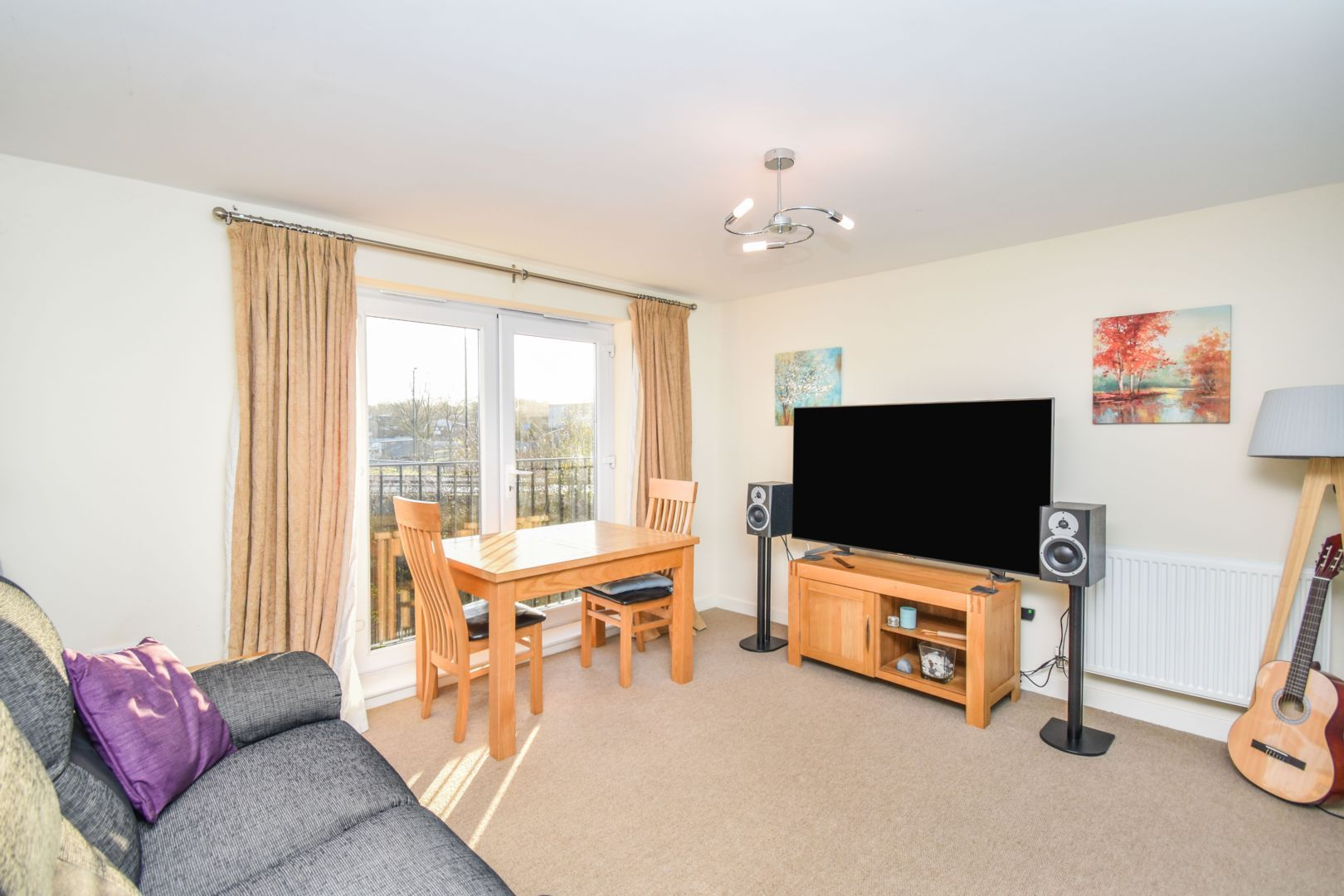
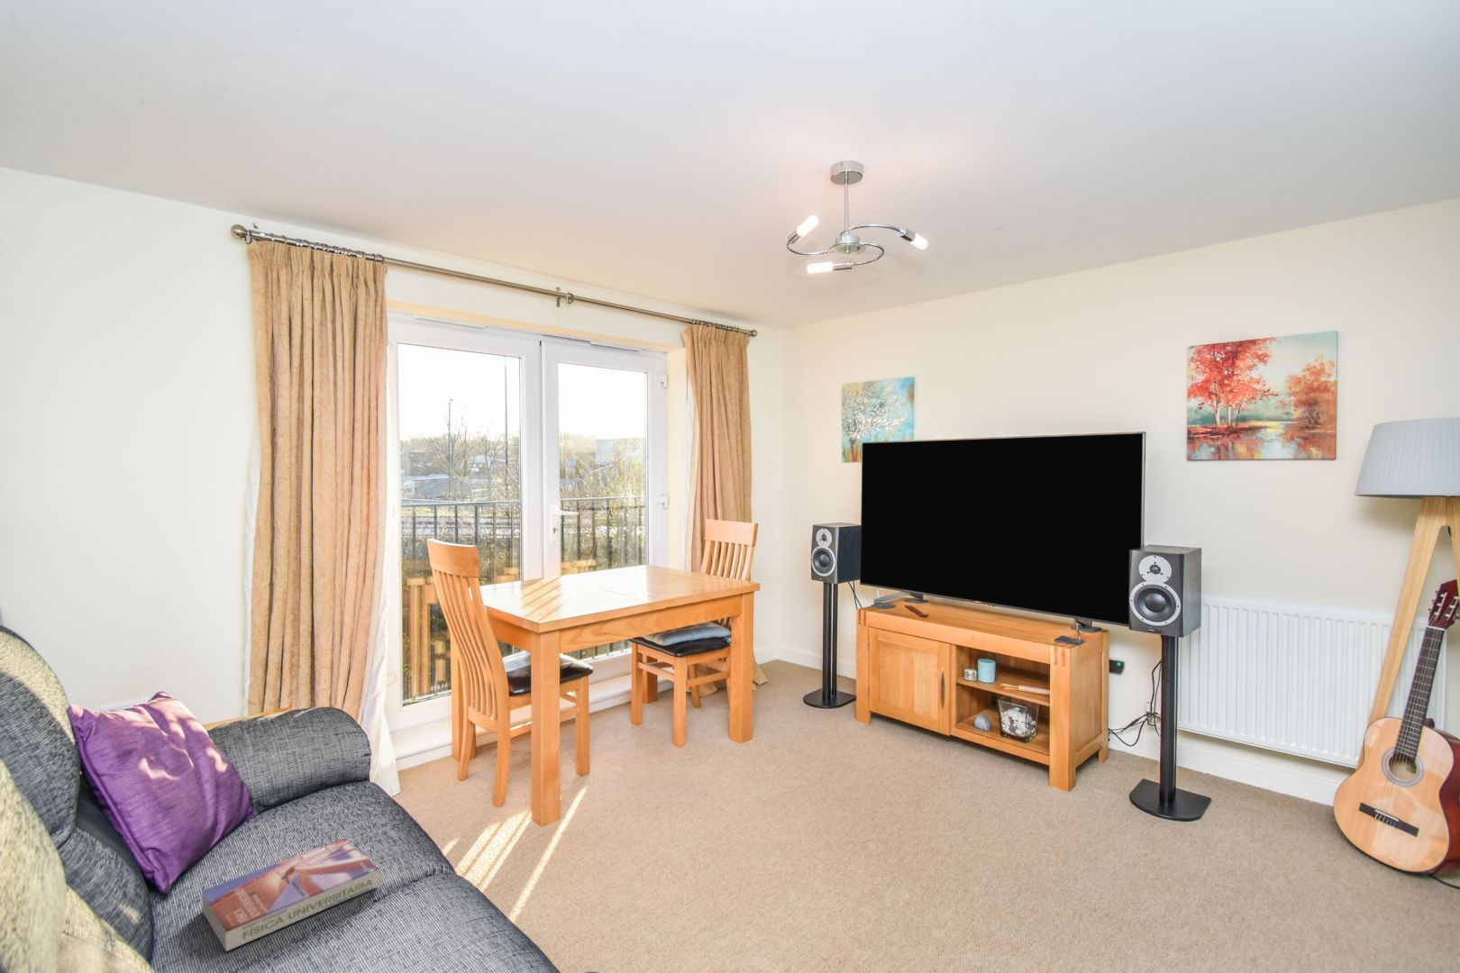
+ textbook [200,837,379,953]
